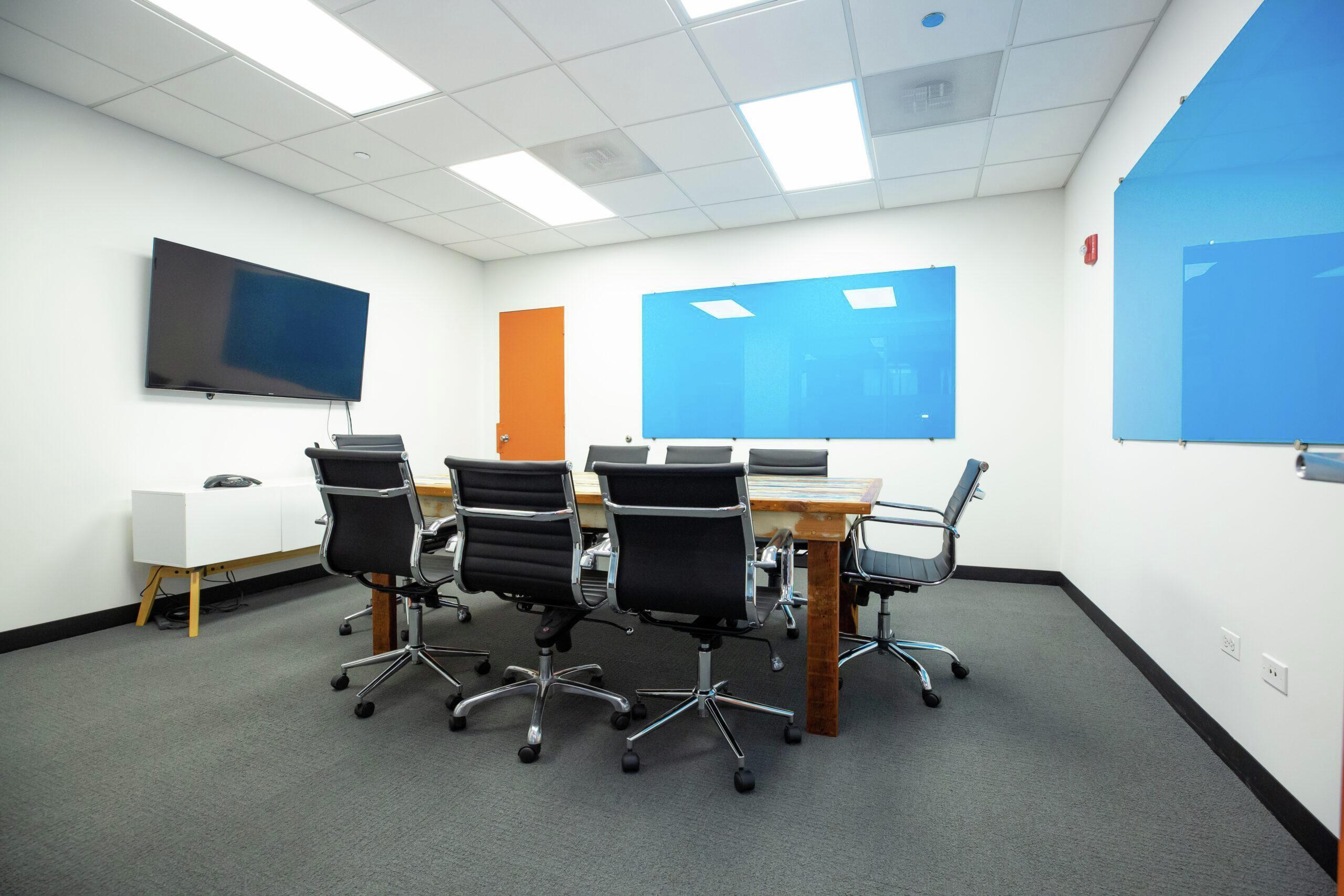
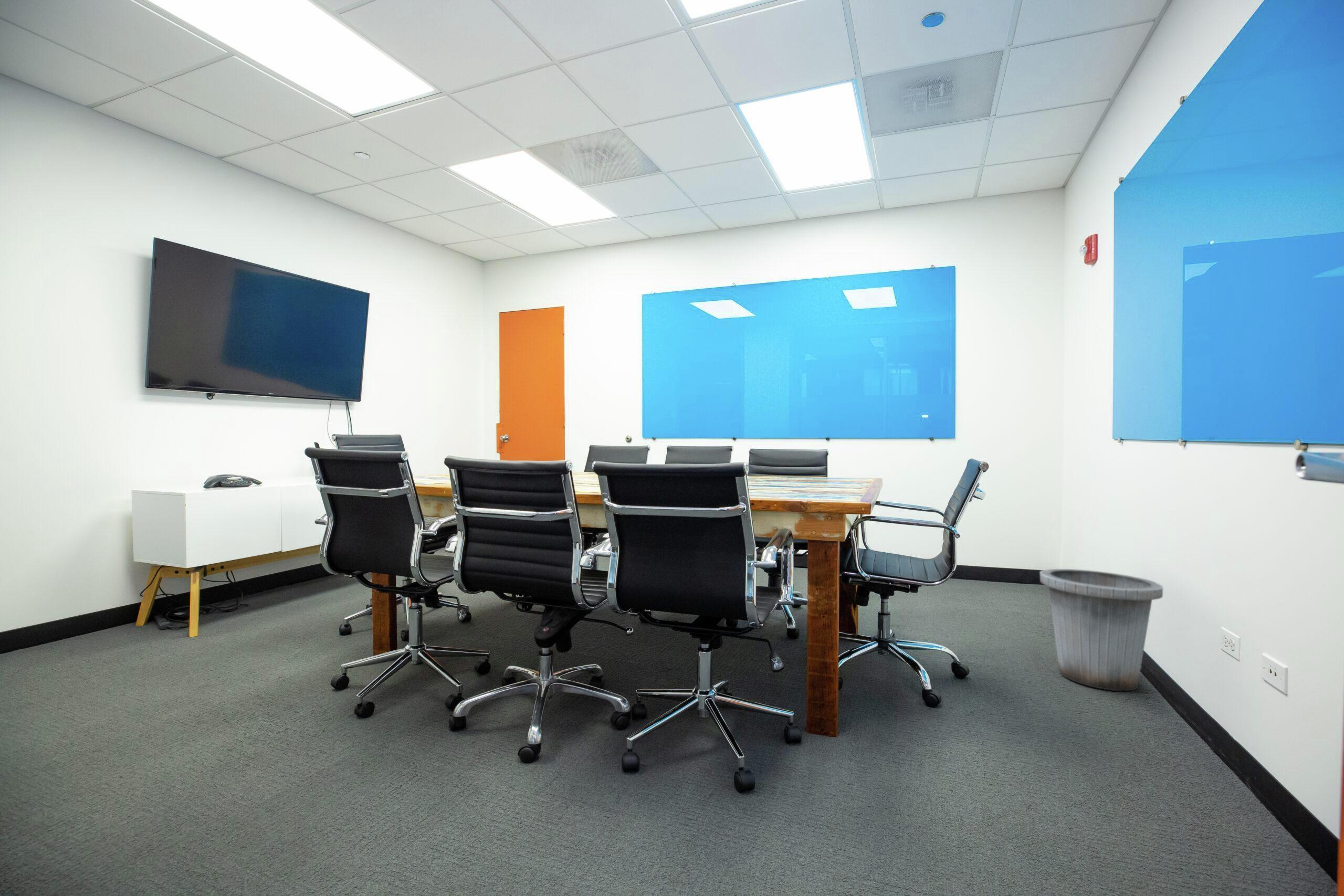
+ trash can [1039,568,1163,691]
